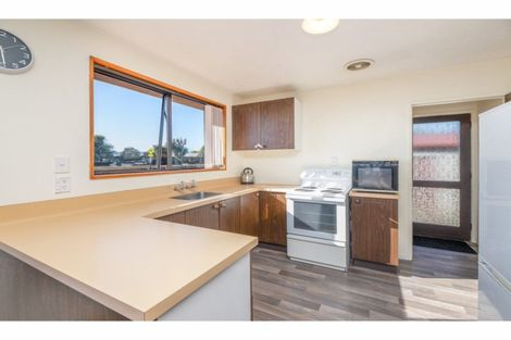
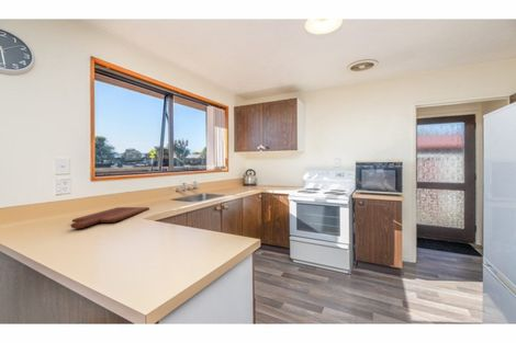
+ cutting board [70,206,150,229]
